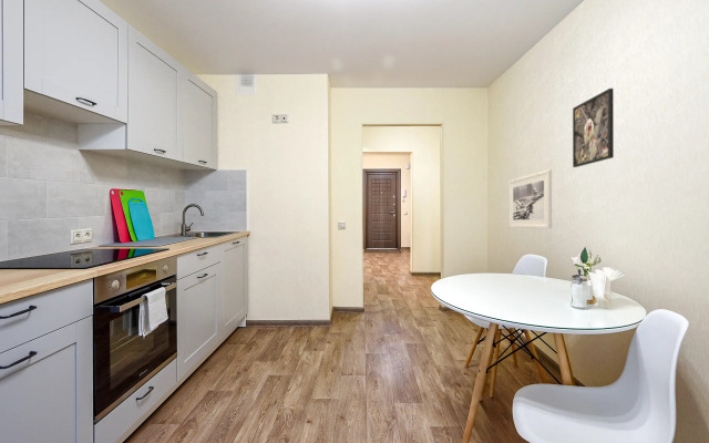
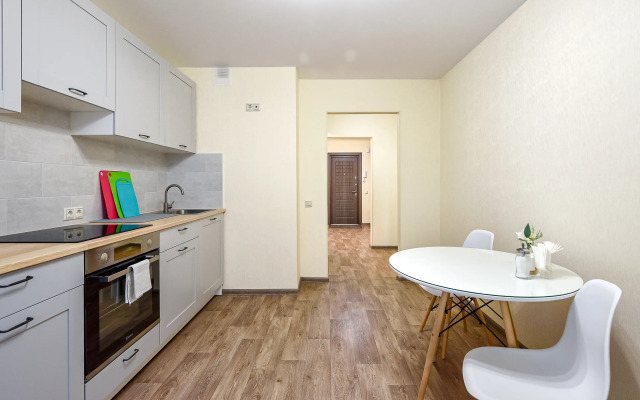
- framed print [572,87,615,168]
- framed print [508,168,553,229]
